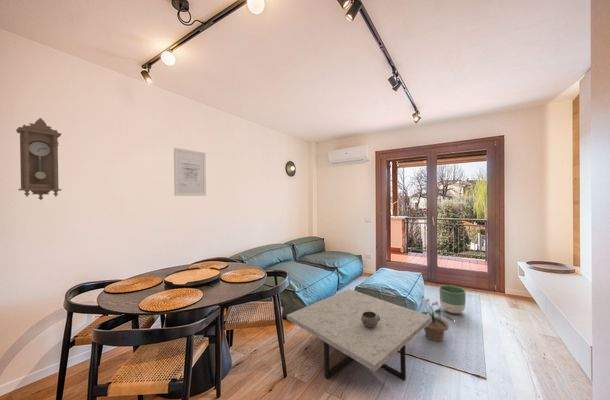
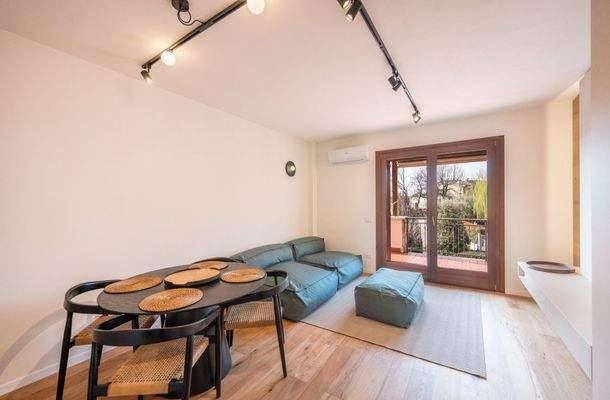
- coffee table [286,288,431,382]
- wall art [173,147,207,197]
- potted plant [418,295,453,342]
- pendulum clock [15,117,63,201]
- planter [438,284,467,315]
- decorative bowl [361,312,380,328]
